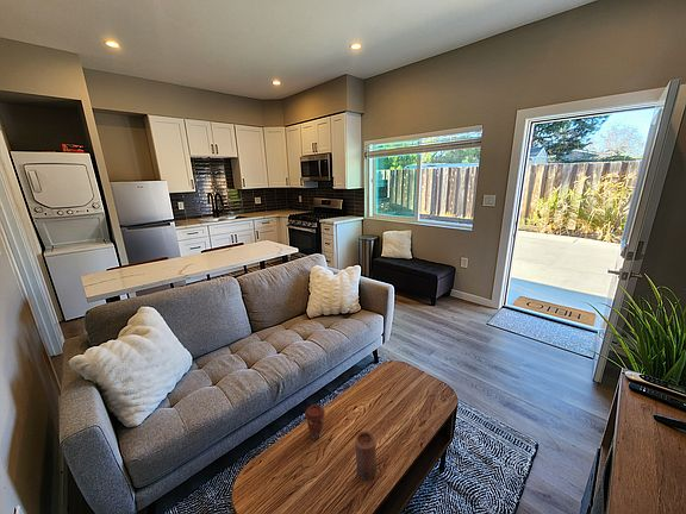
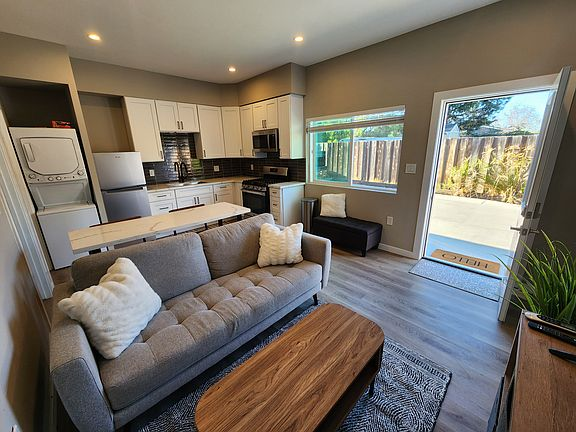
- coffee cup [304,403,326,440]
- candle [354,430,378,482]
